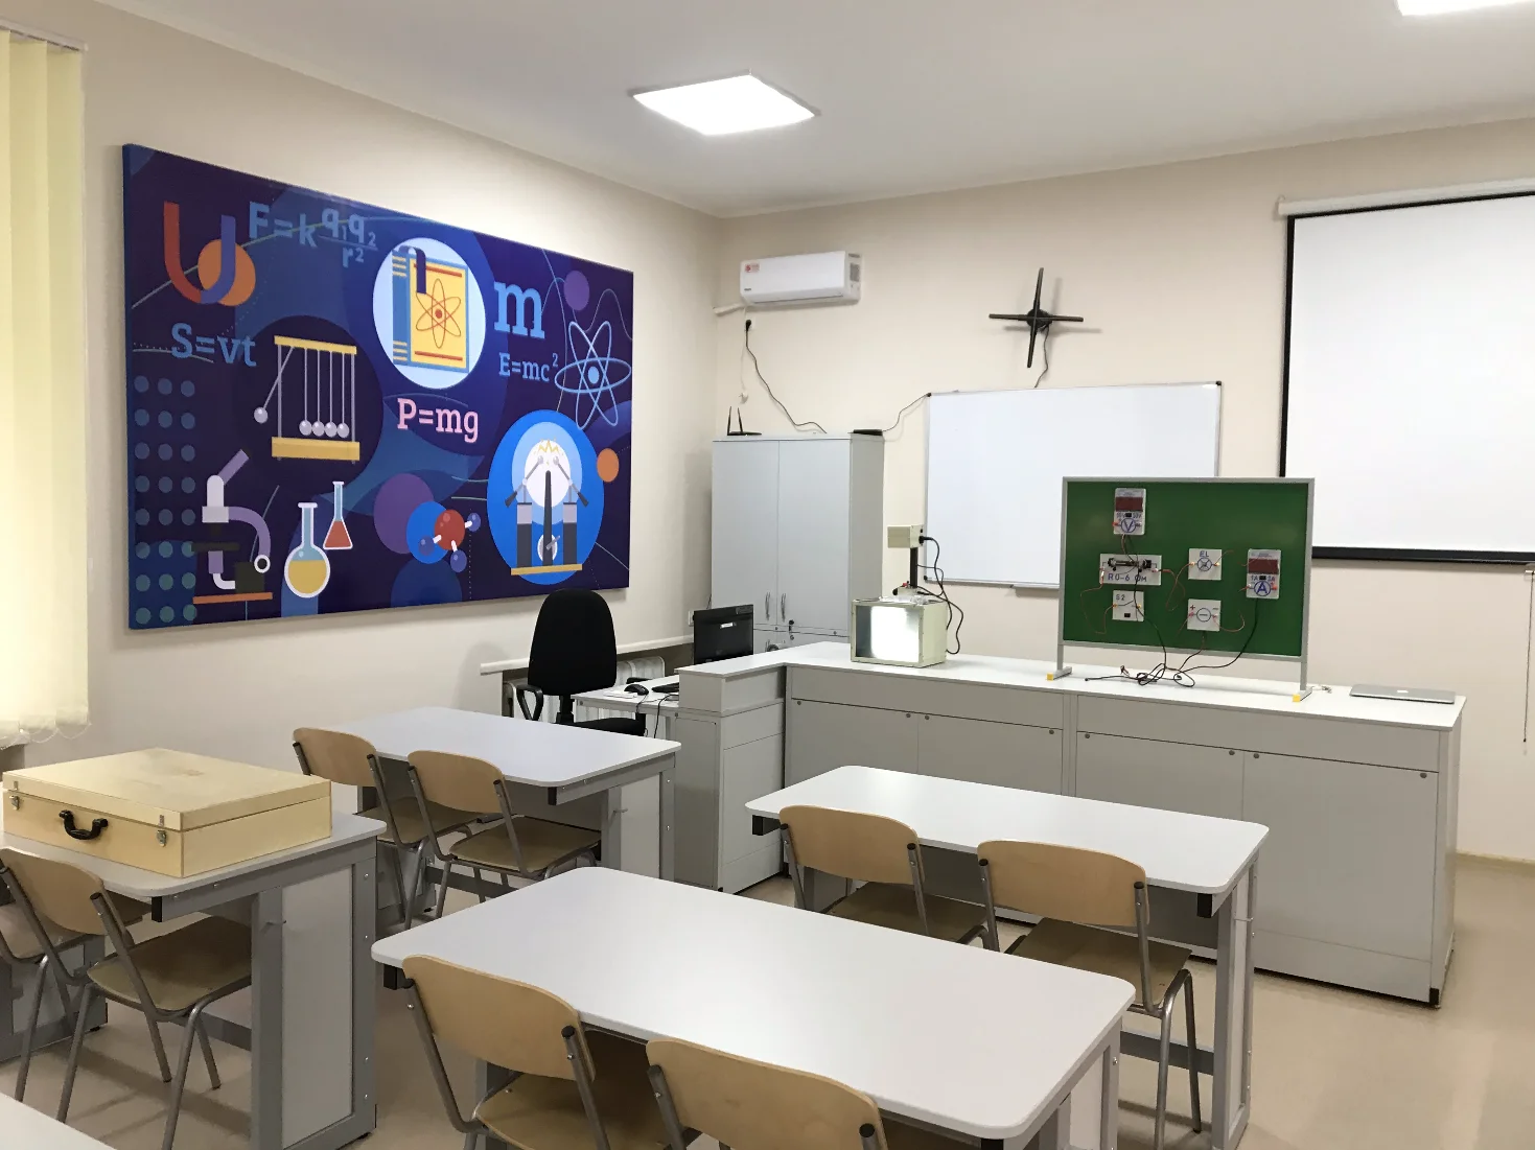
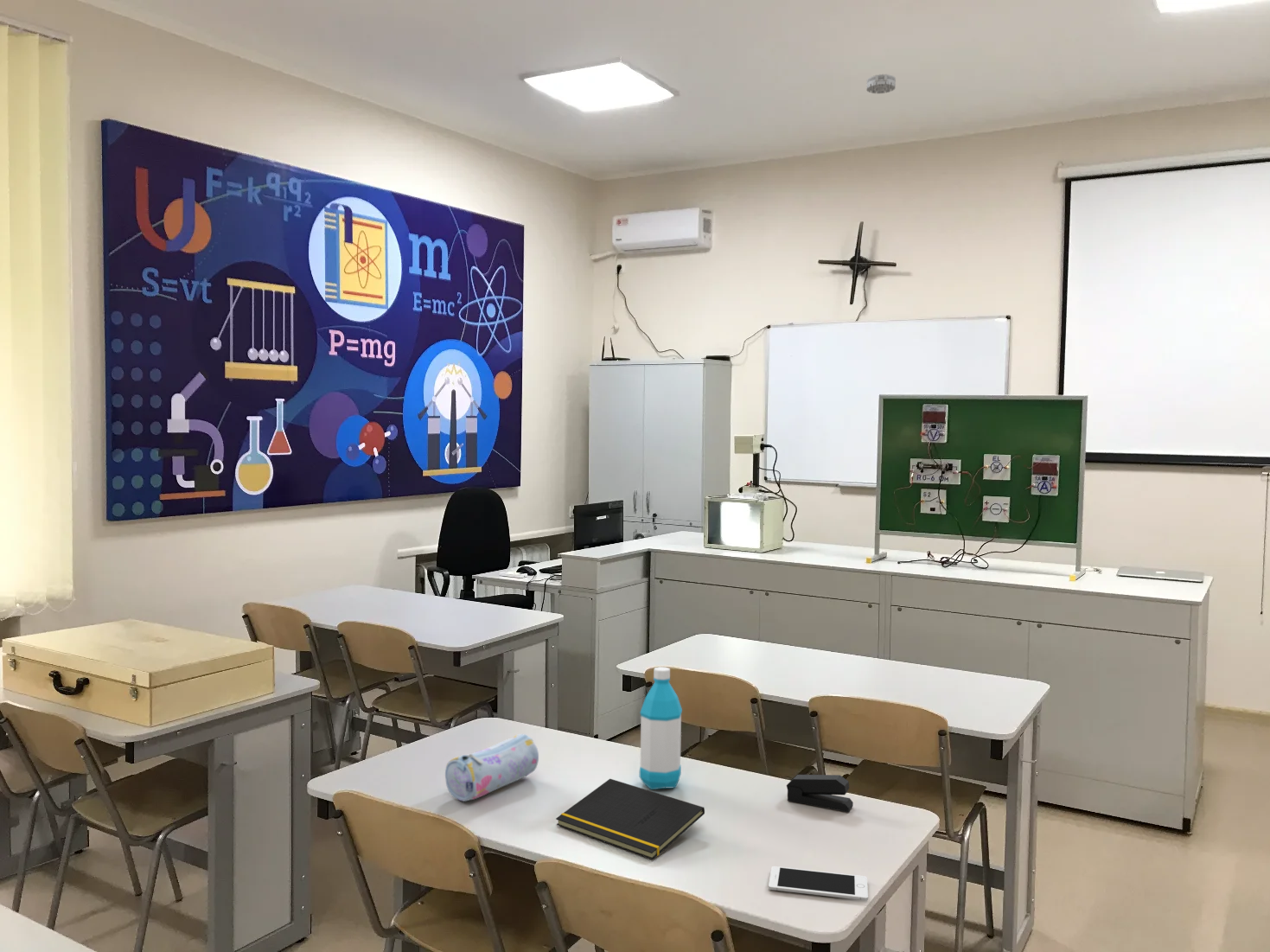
+ smoke detector [865,73,897,94]
+ stapler [786,774,854,813]
+ notepad [555,778,705,860]
+ cell phone [768,866,869,902]
+ pencil case [444,733,539,802]
+ water bottle [639,666,683,790]
